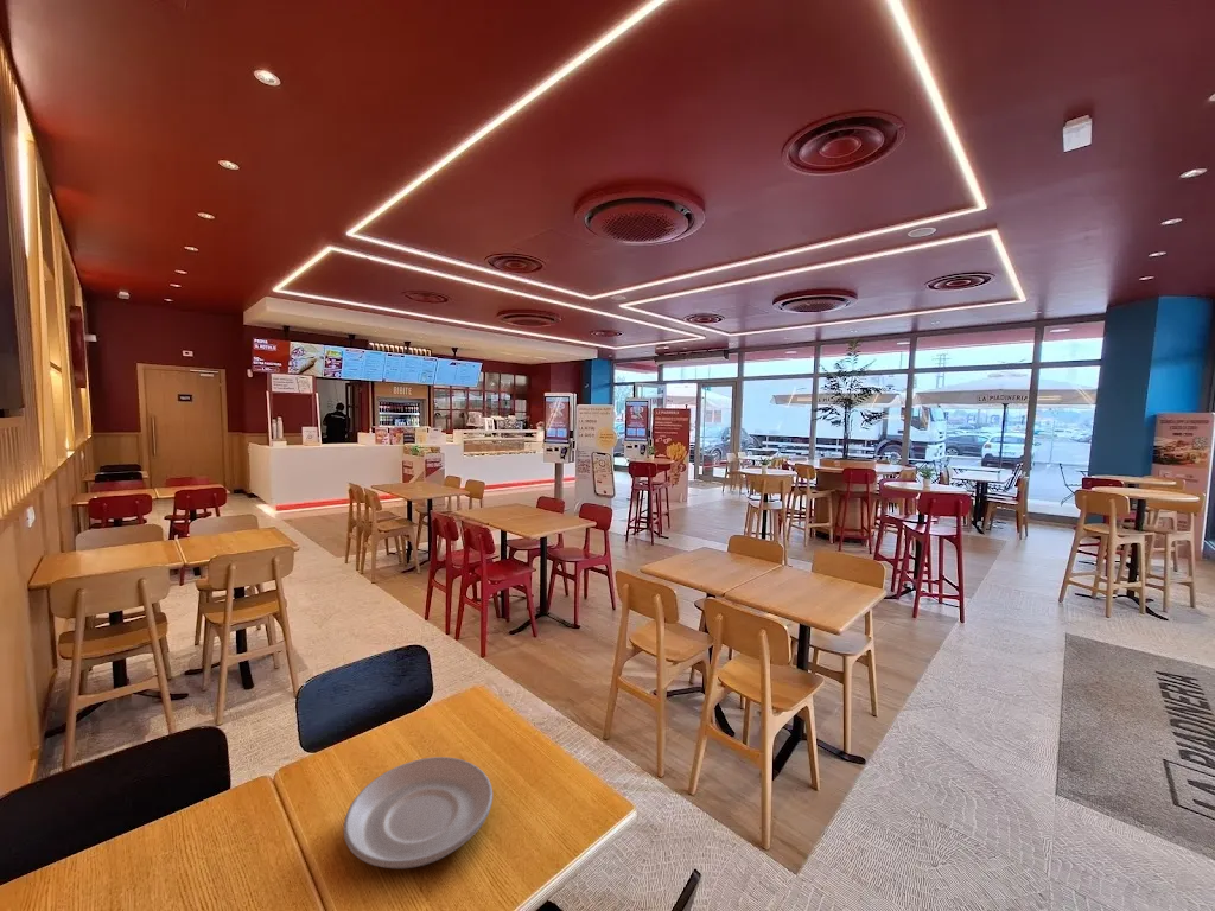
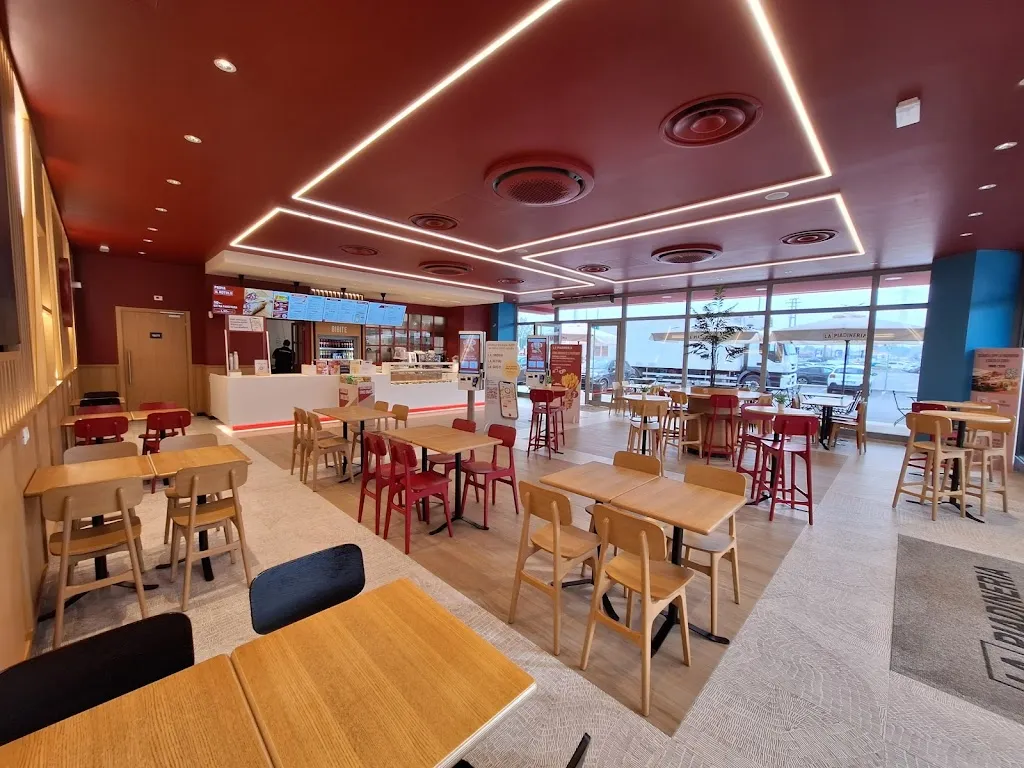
- plate [343,756,494,869]
